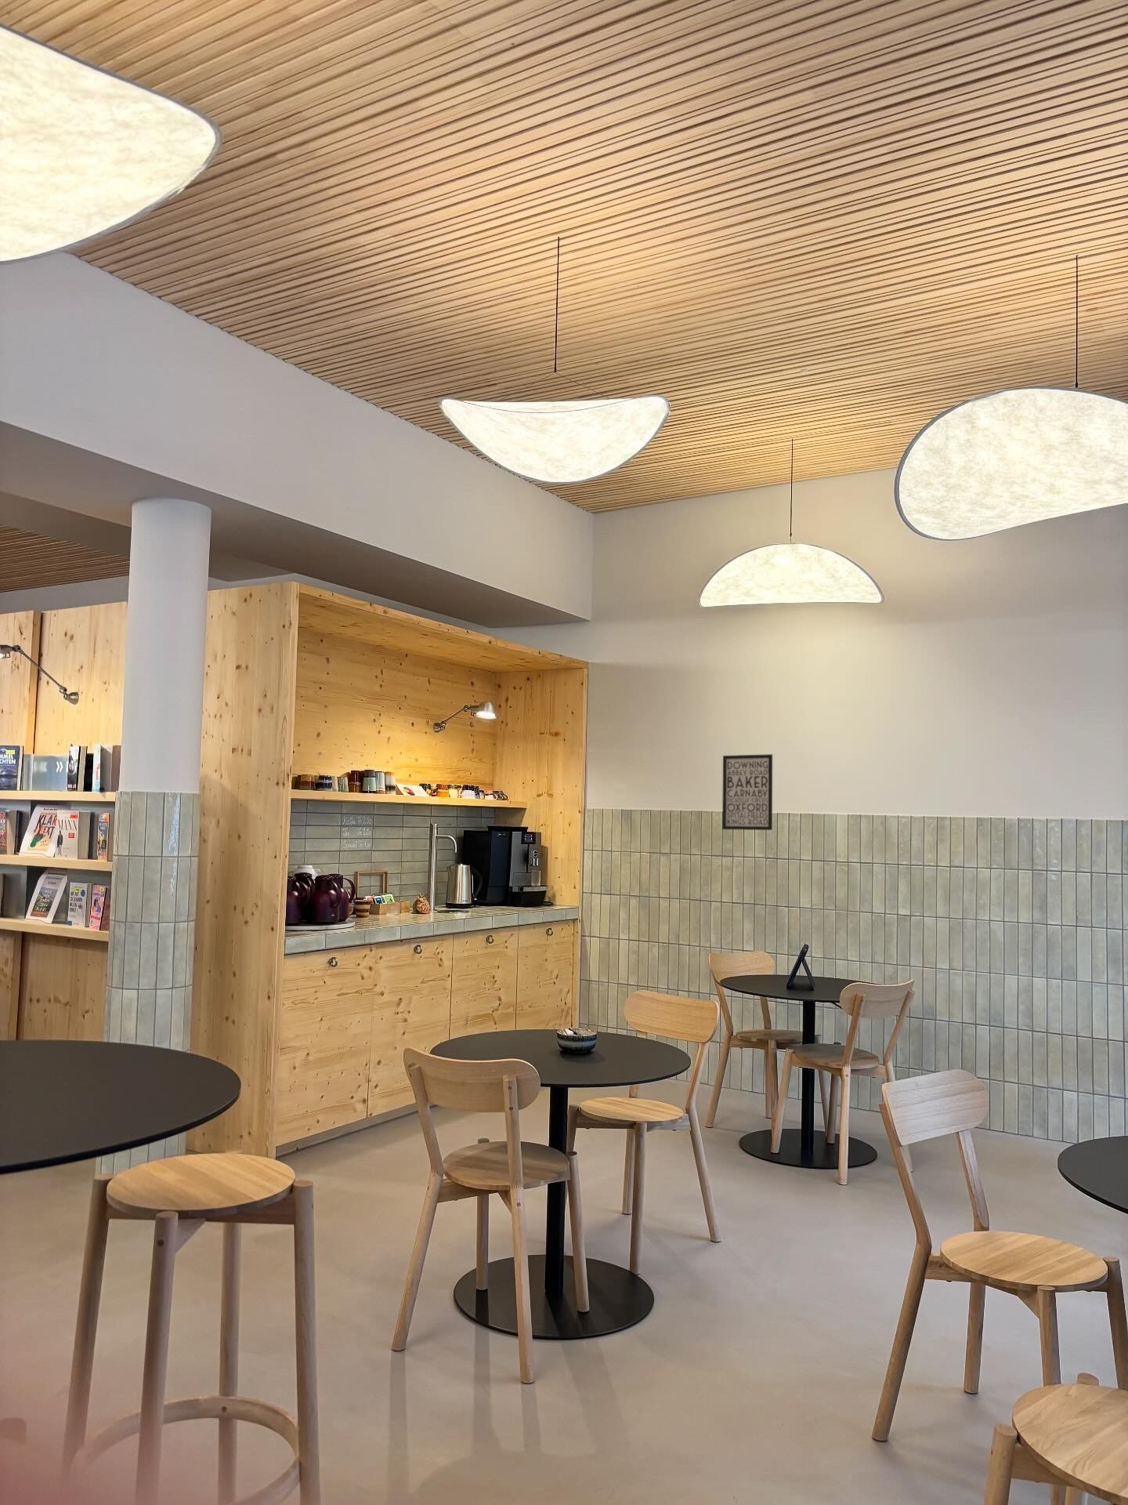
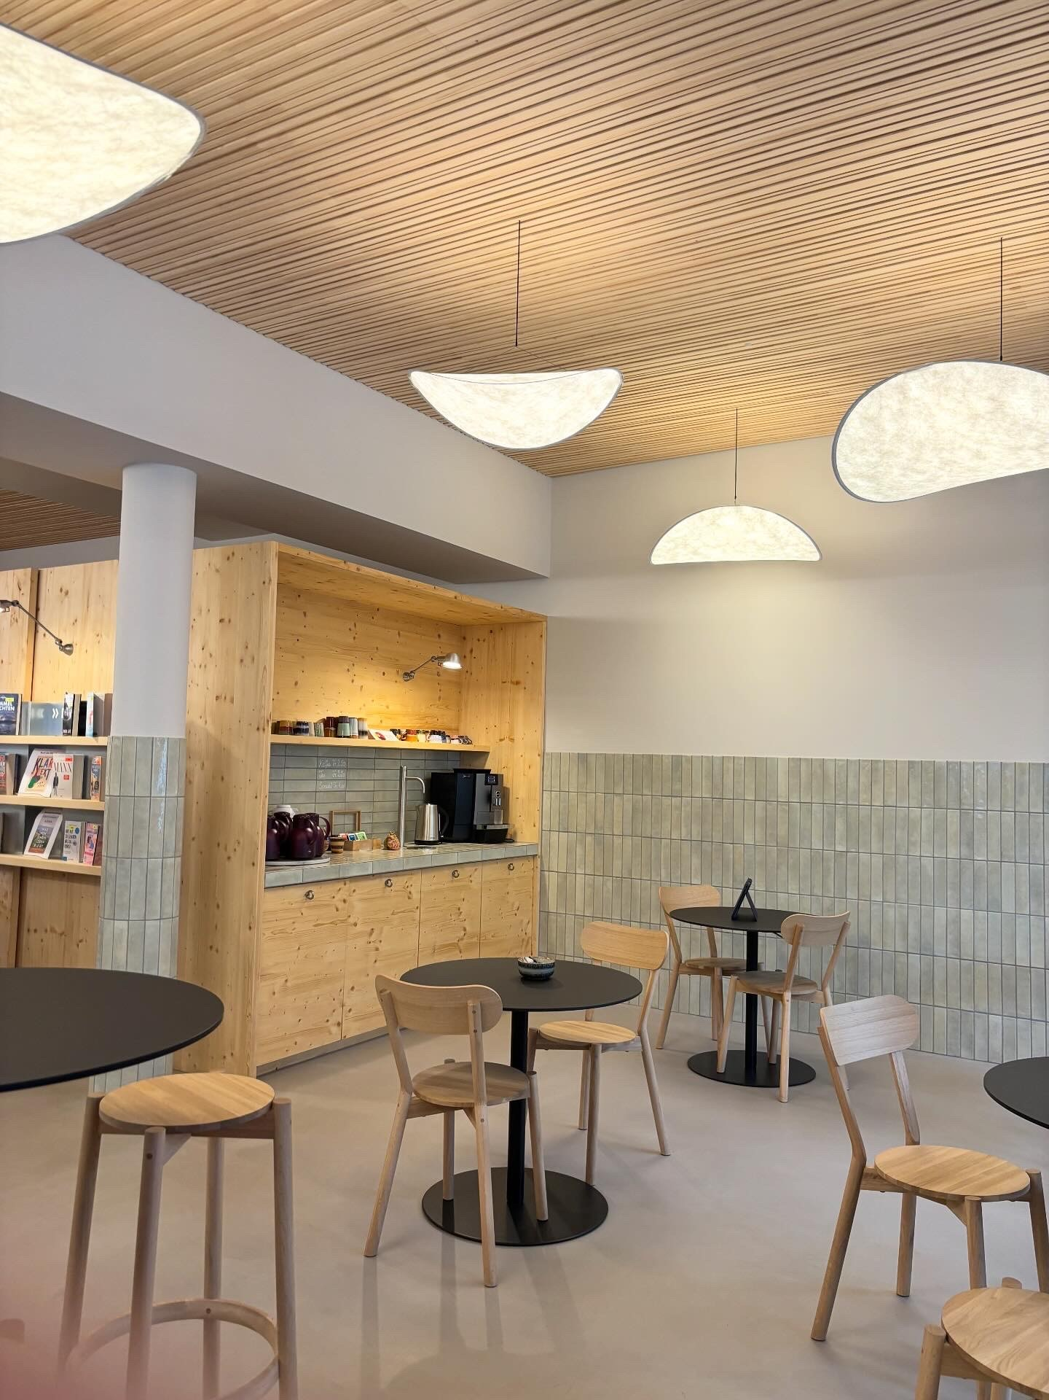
- wall art [722,754,774,831]
